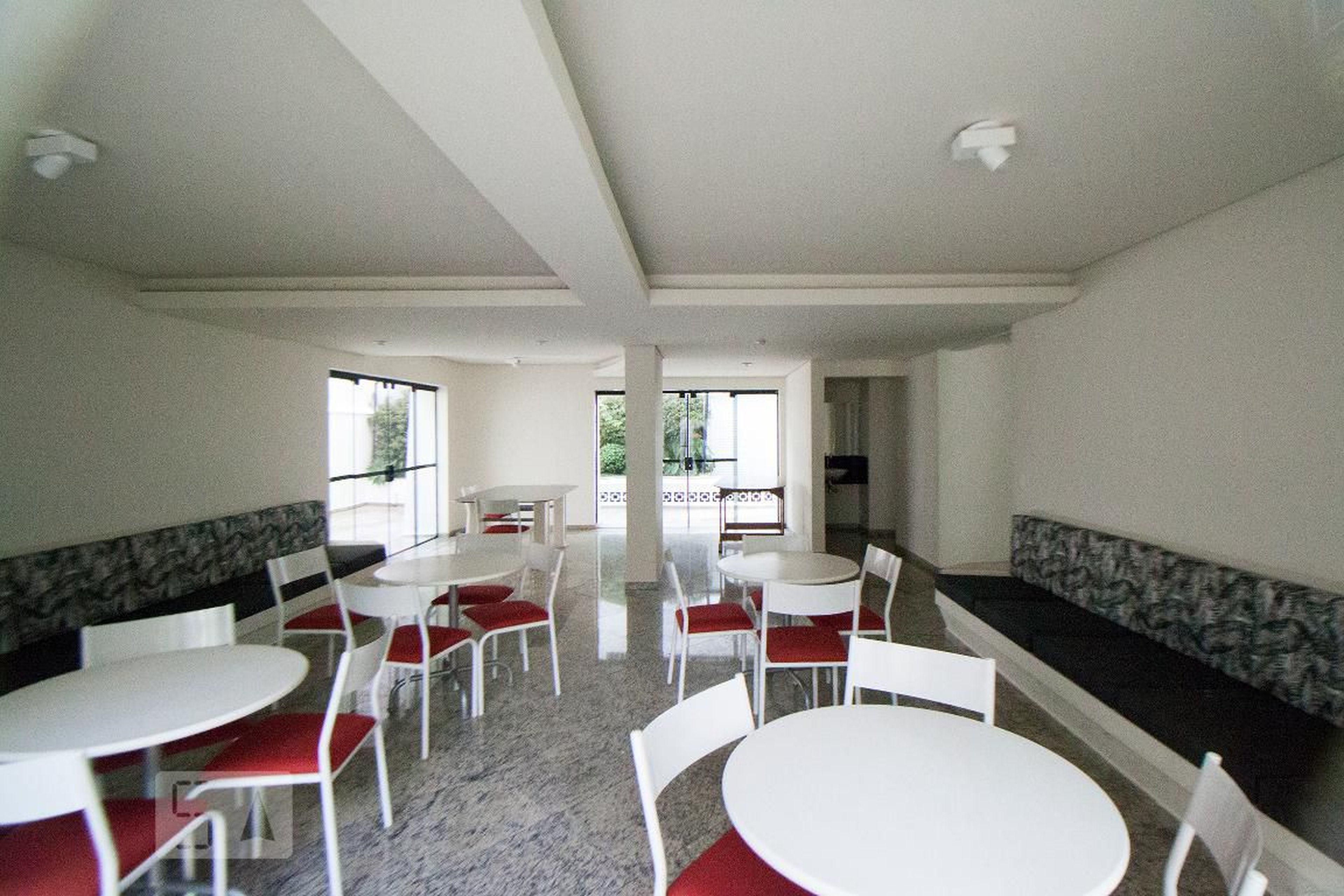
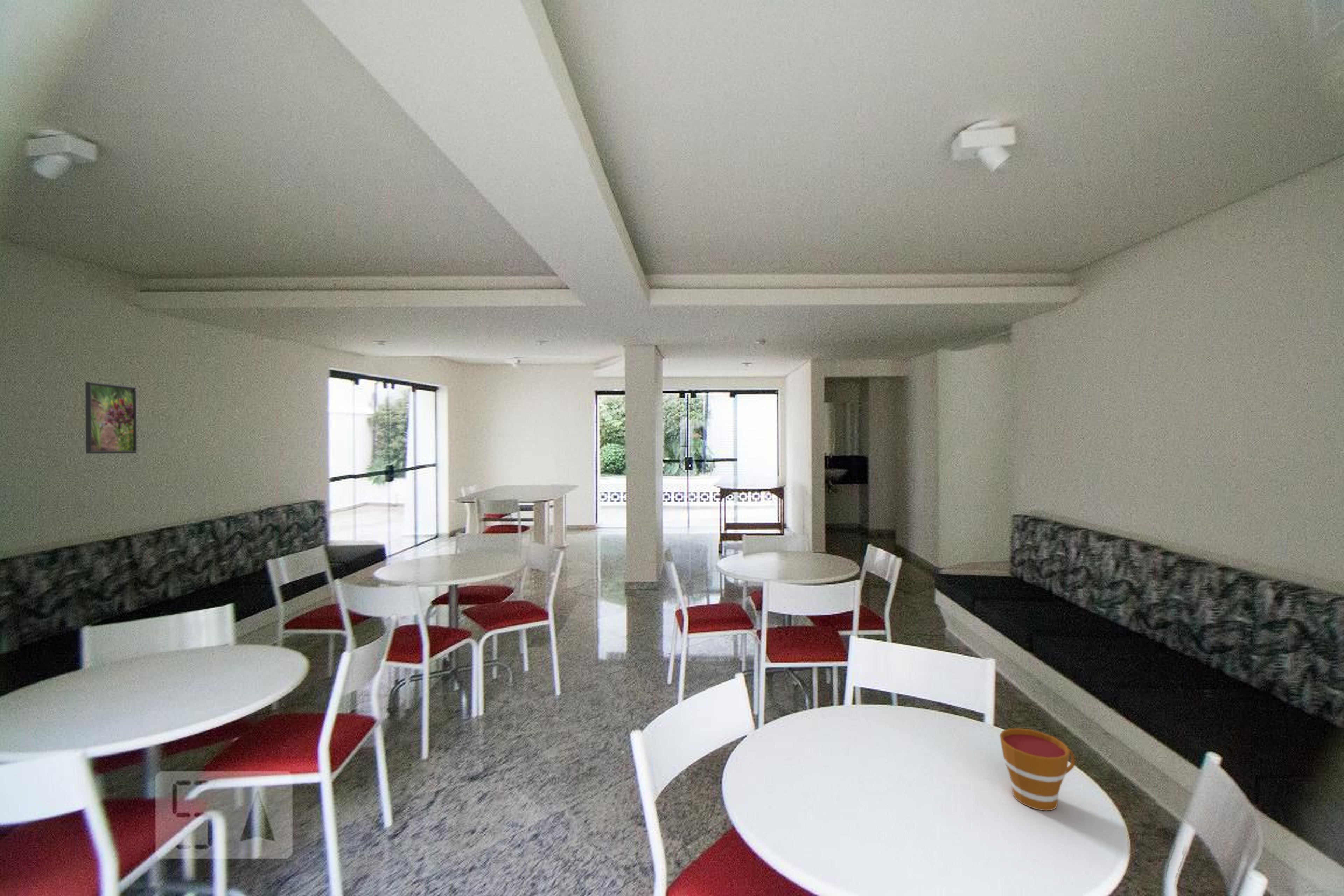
+ cup [999,728,1075,811]
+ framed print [85,381,137,454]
